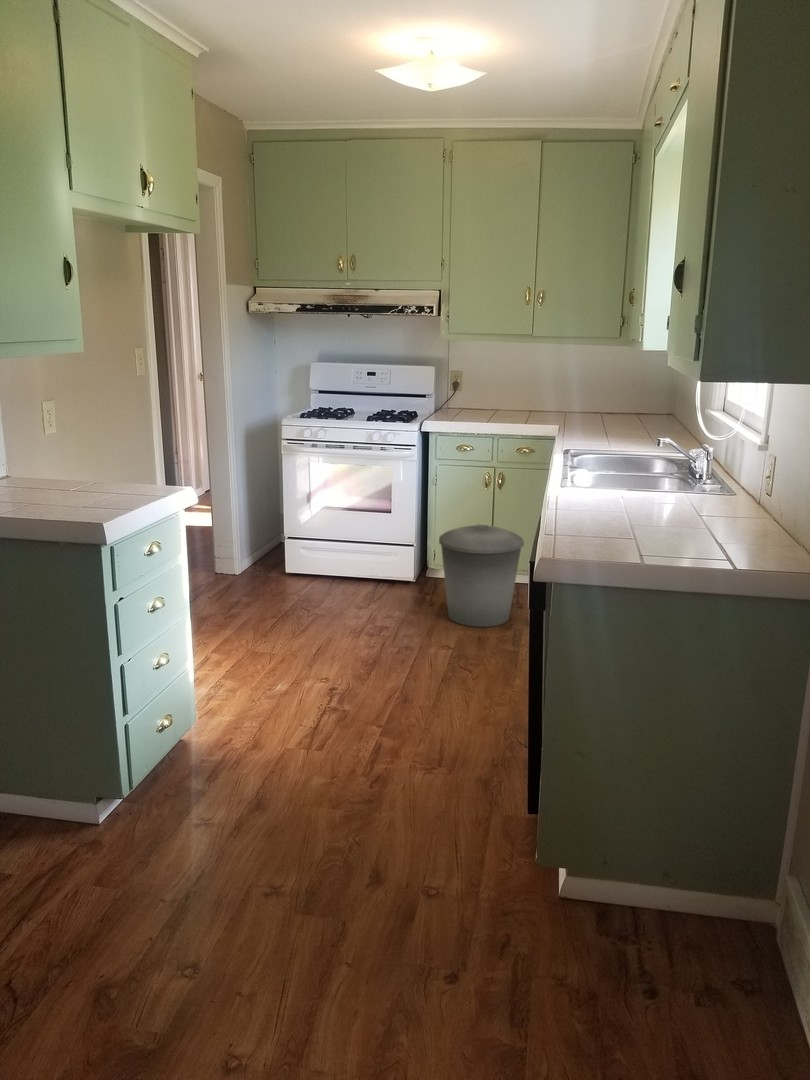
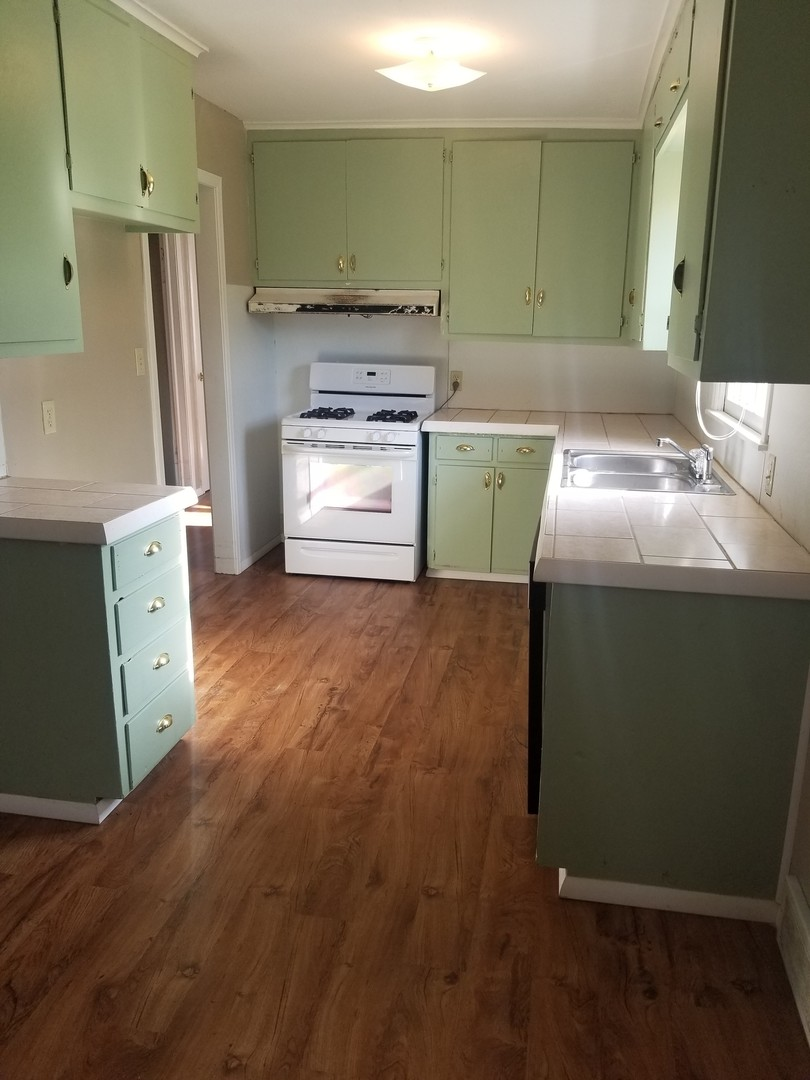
- trash can [438,523,525,628]
